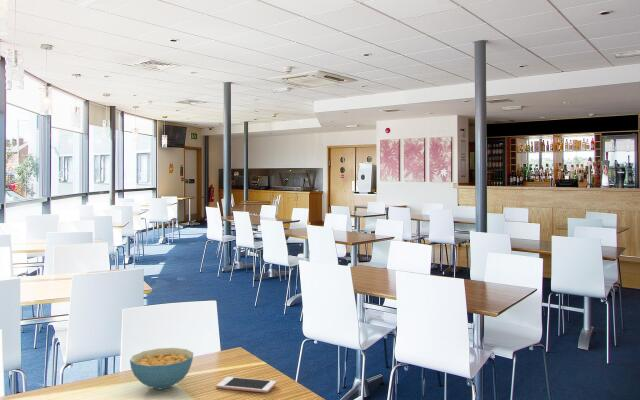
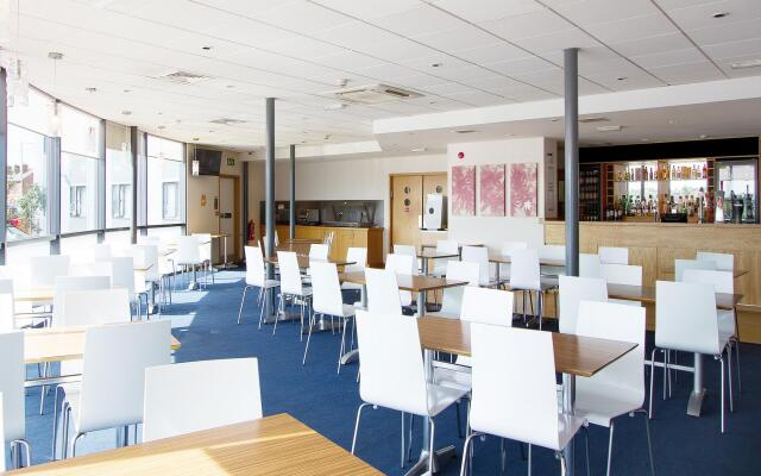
- cell phone [215,376,277,394]
- cereal bowl [129,347,194,390]
